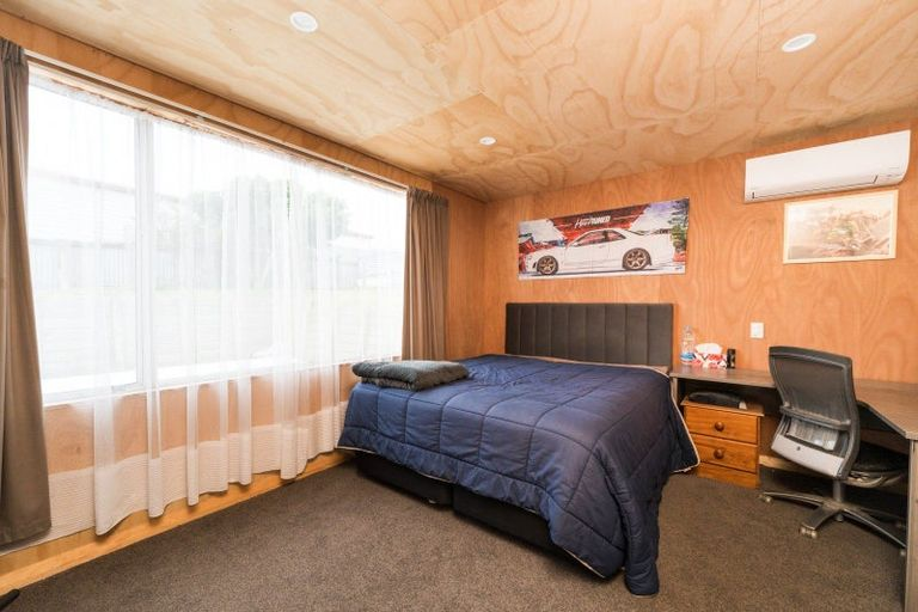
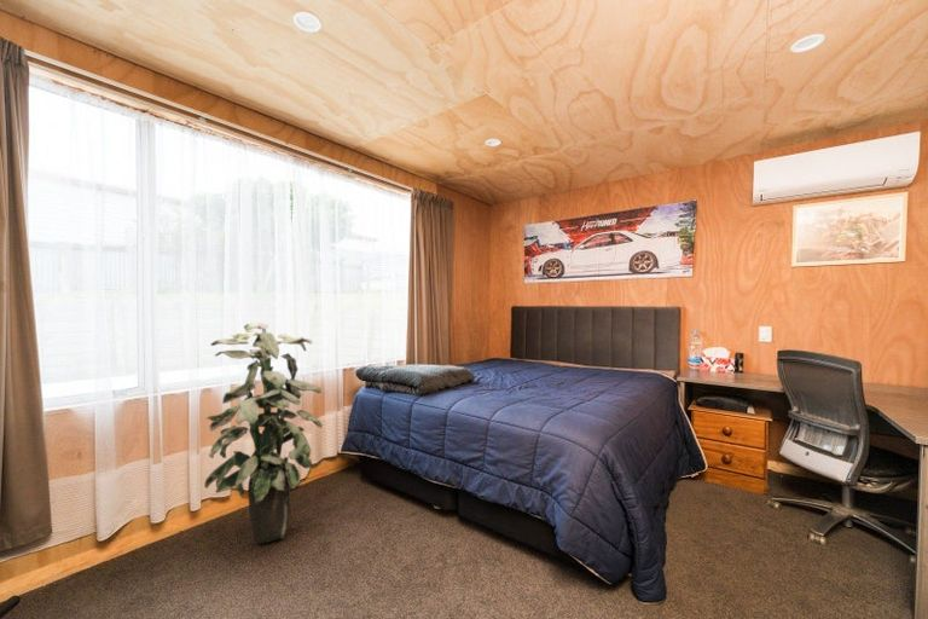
+ indoor plant [203,322,324,545]
